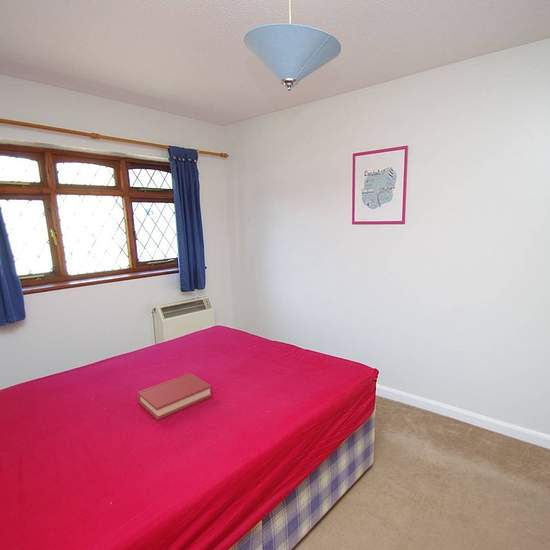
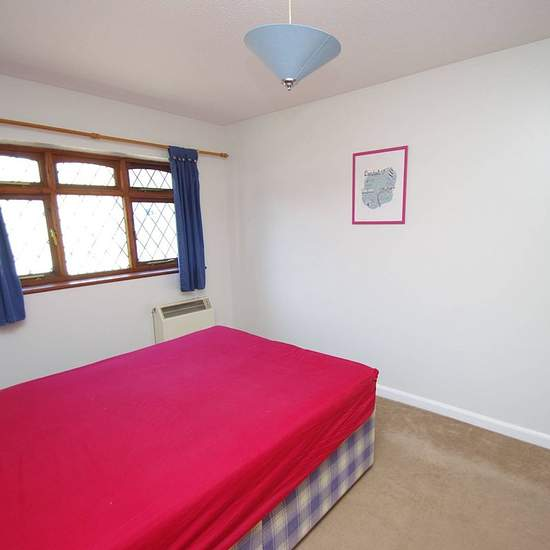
- hardback book [137,372,213,421]
